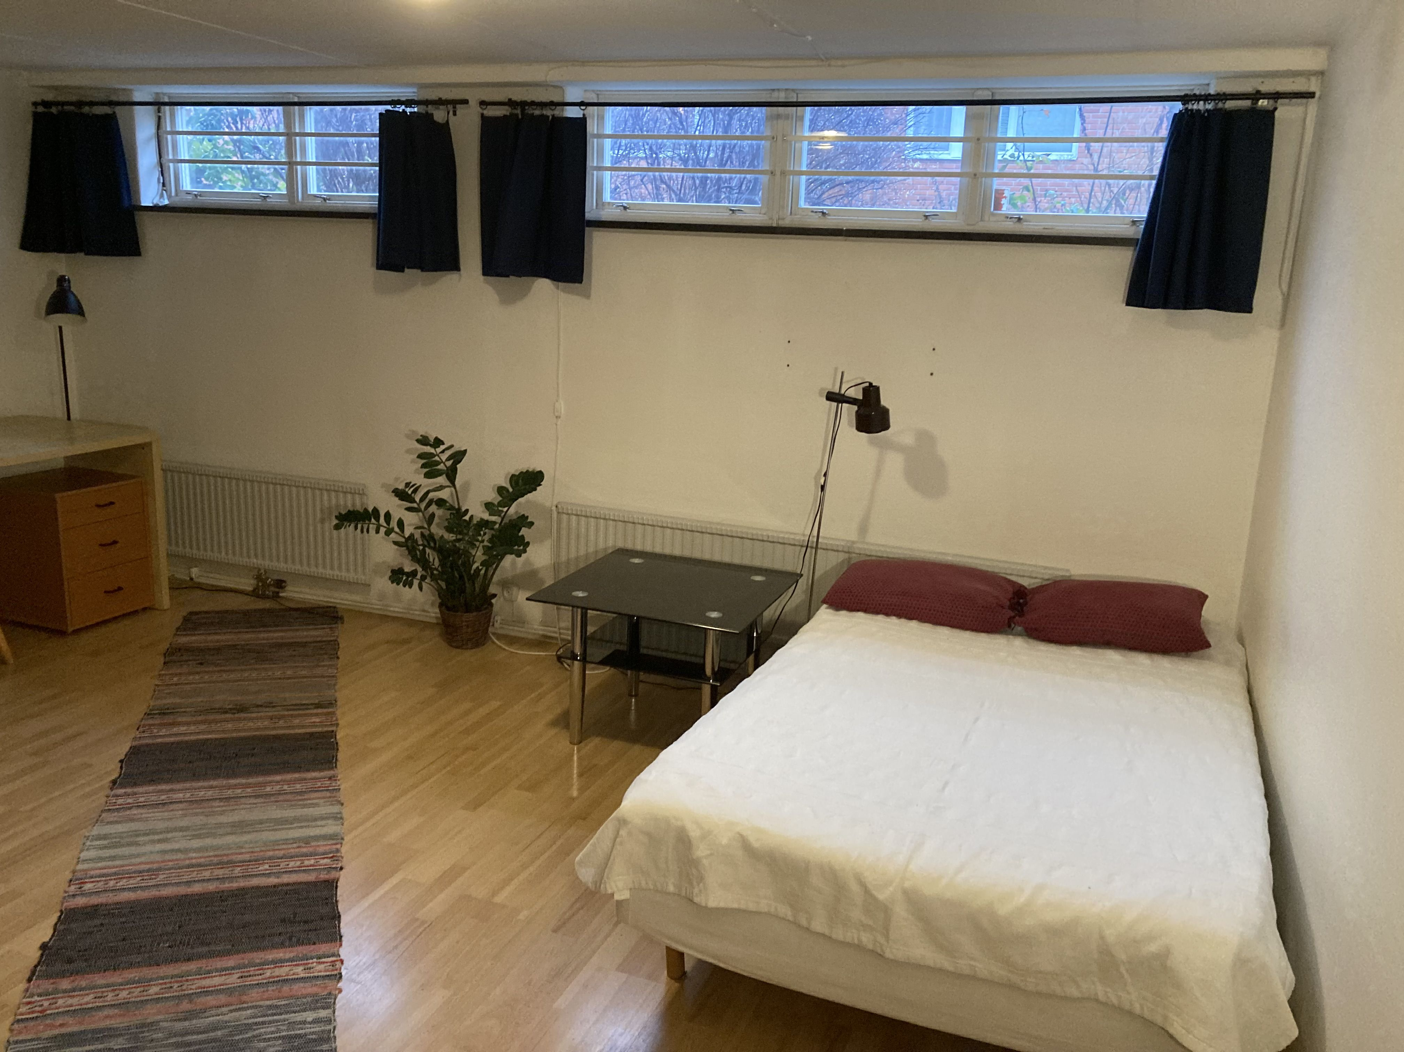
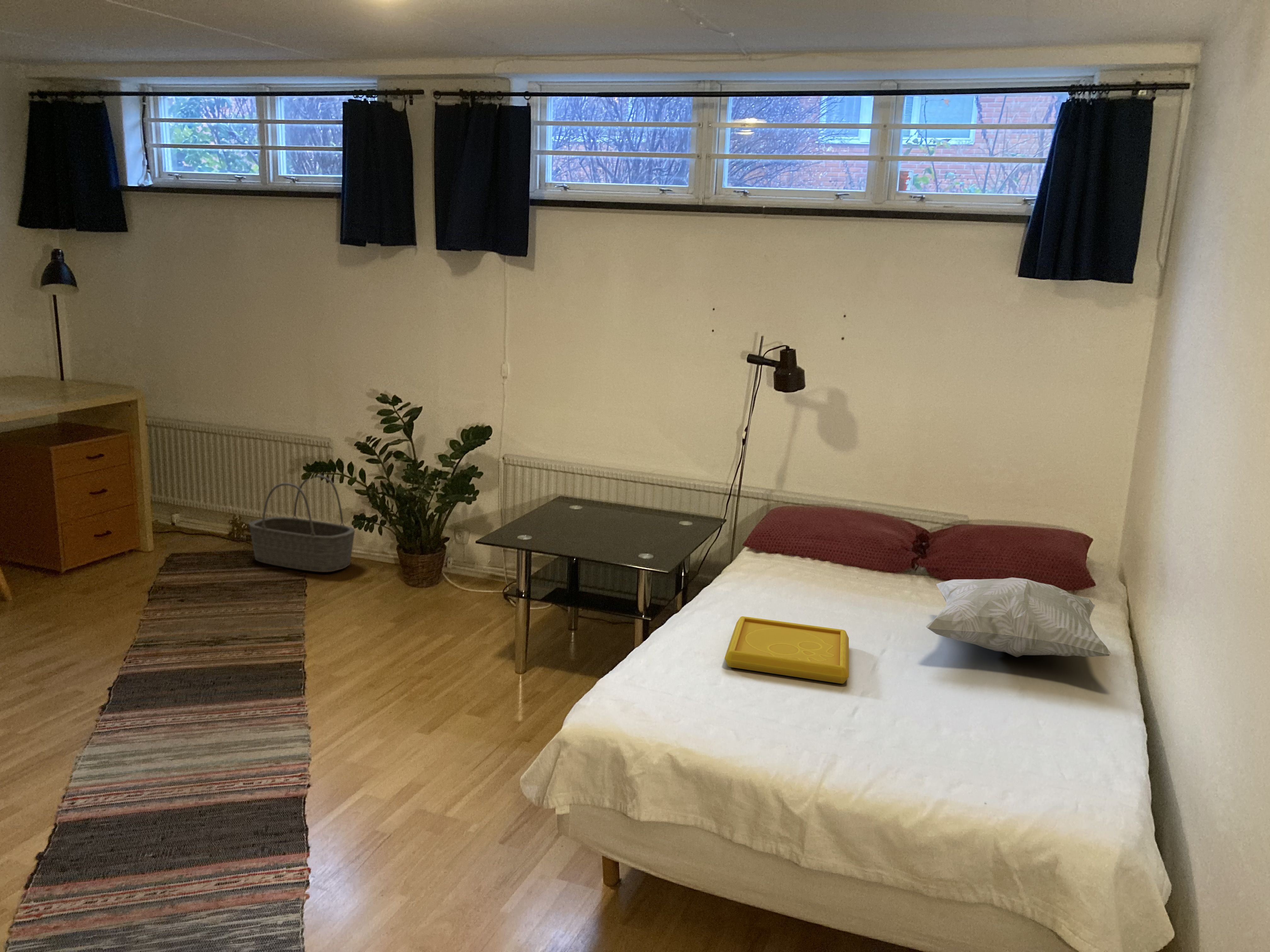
+ decorative pillow [925,577,1111,658]
+ basket [249,475,355,572]
+ serving tray [724,616,849,684]
